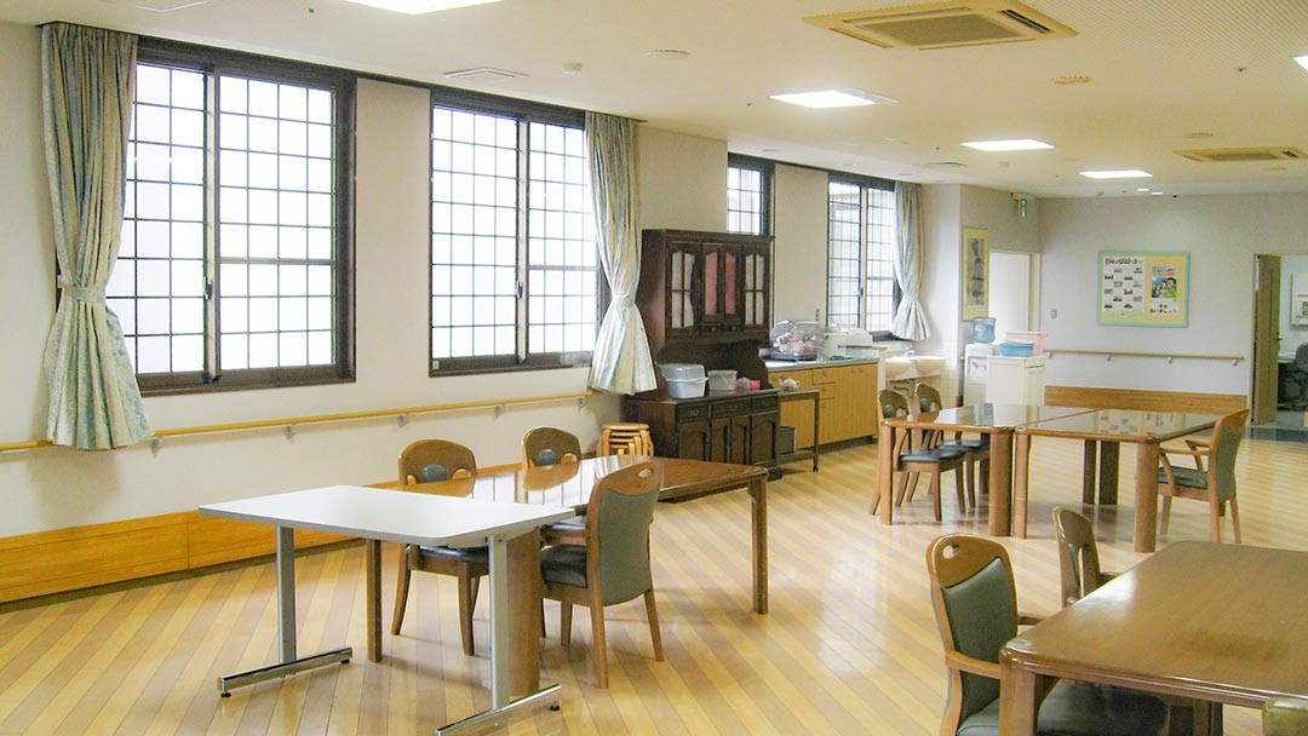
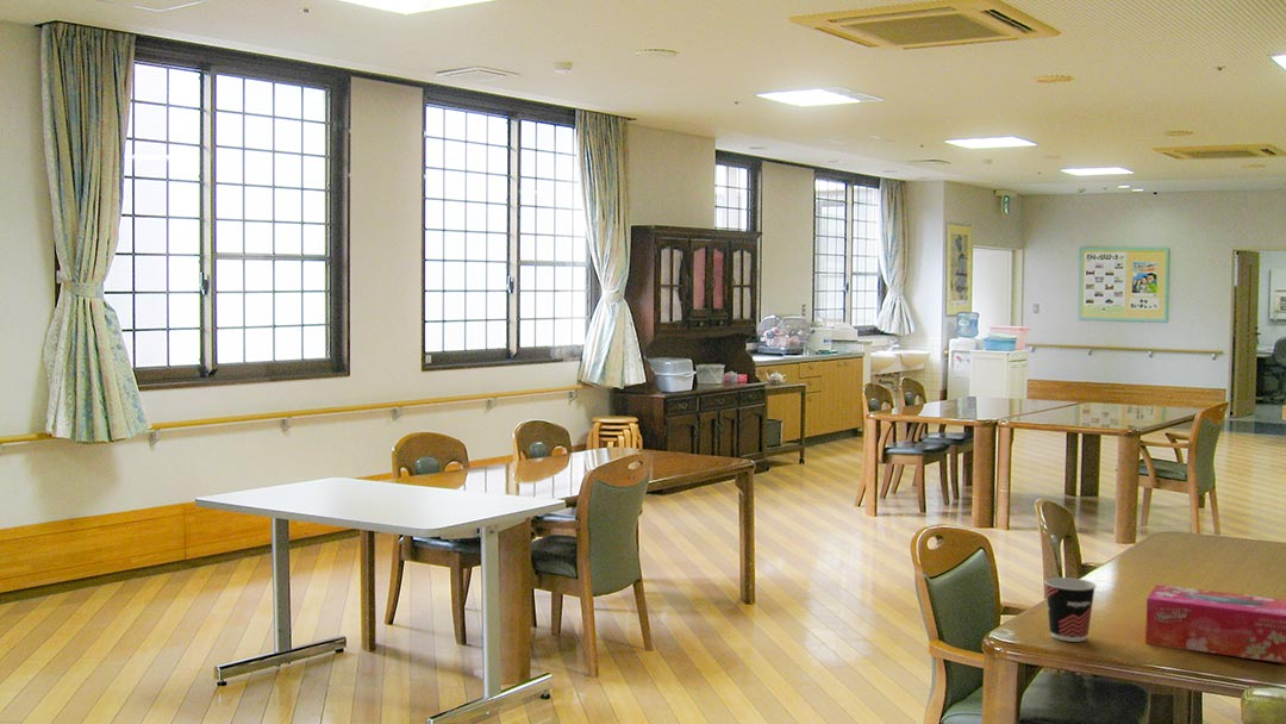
+ tissue box [1144,583,1286,664]
+ cup [1043,576,1097,643]
